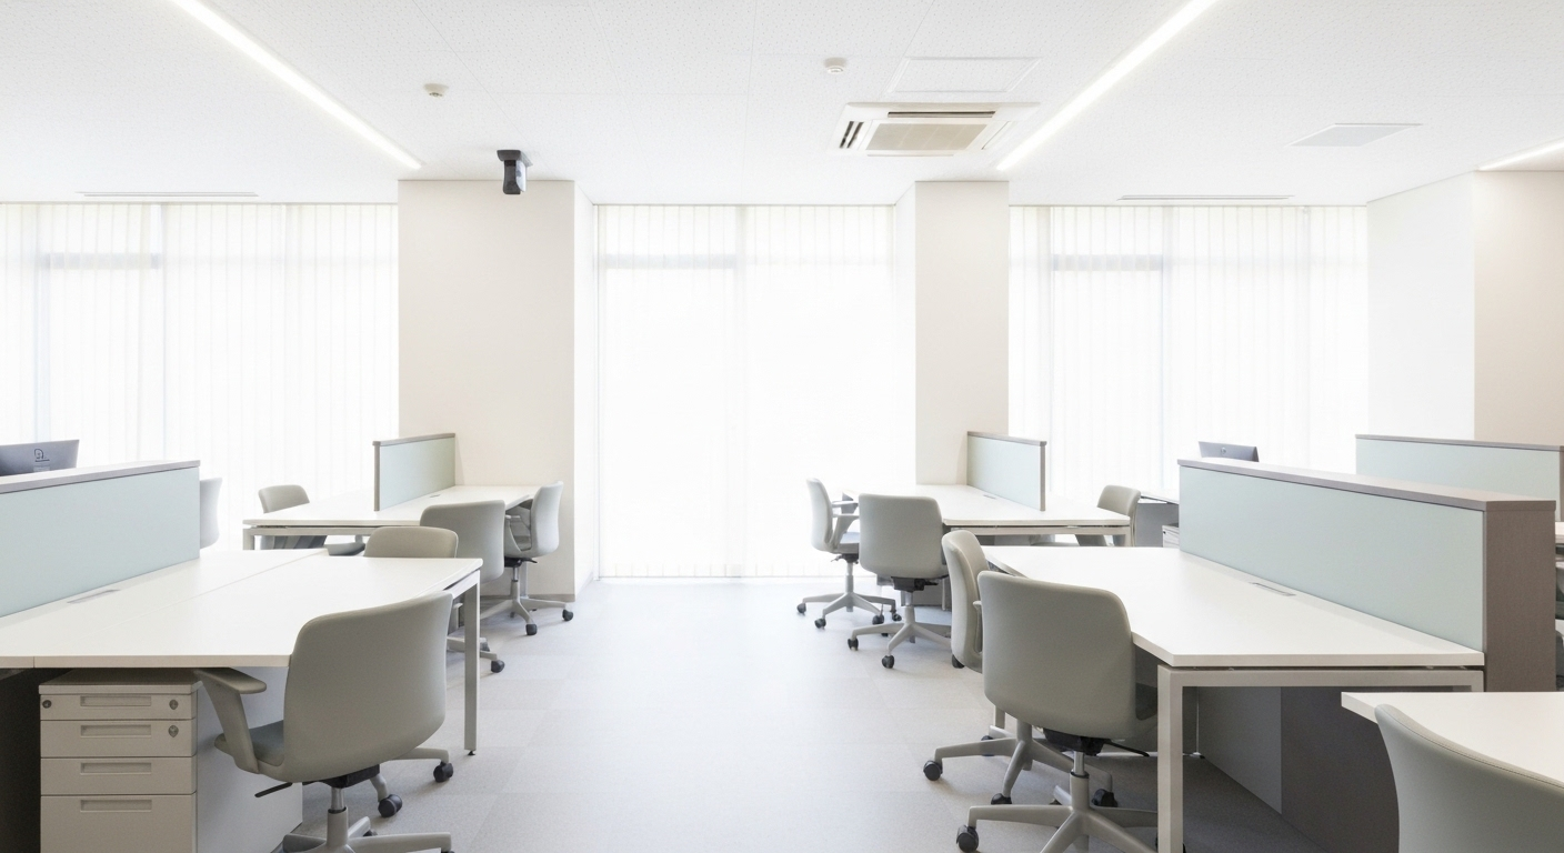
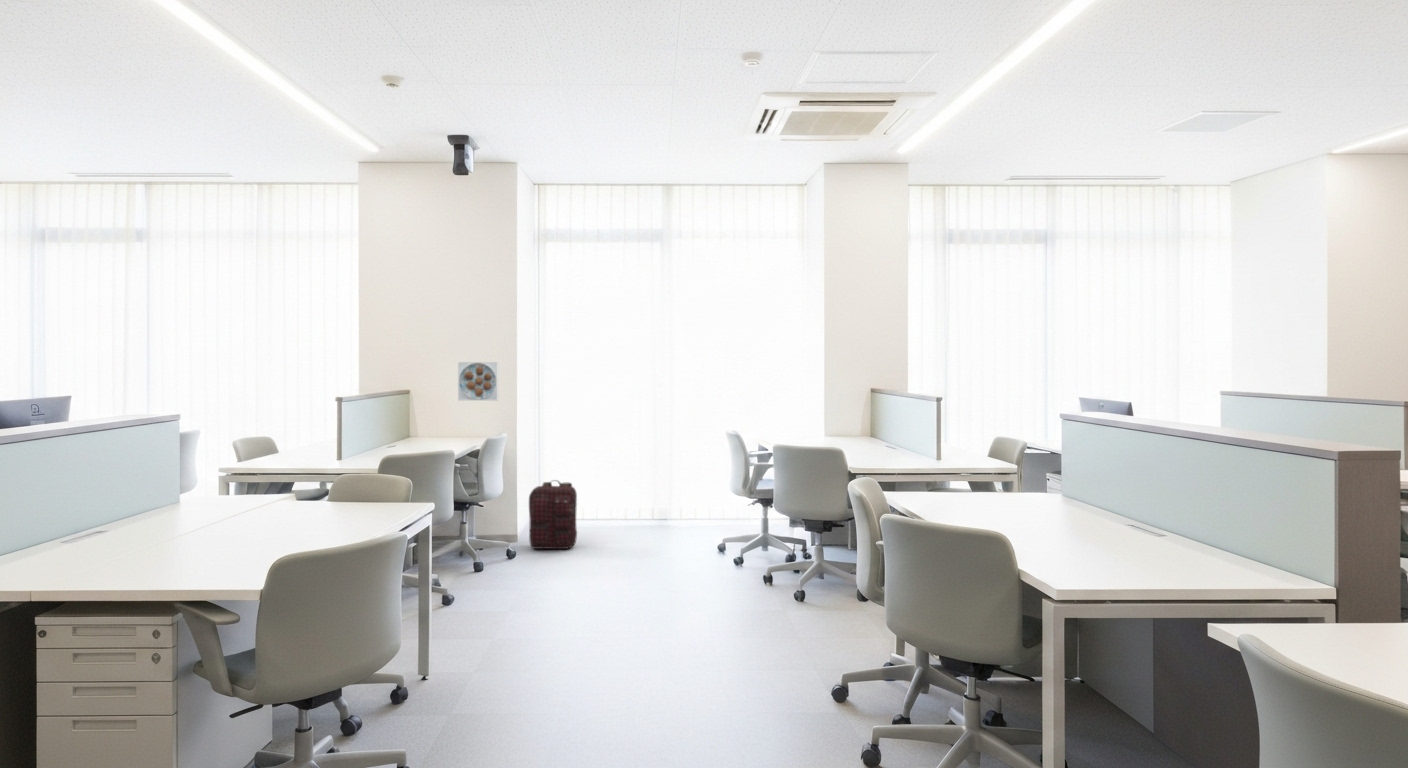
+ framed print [457,361,499,402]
+ backpack [528,479,578,550]
